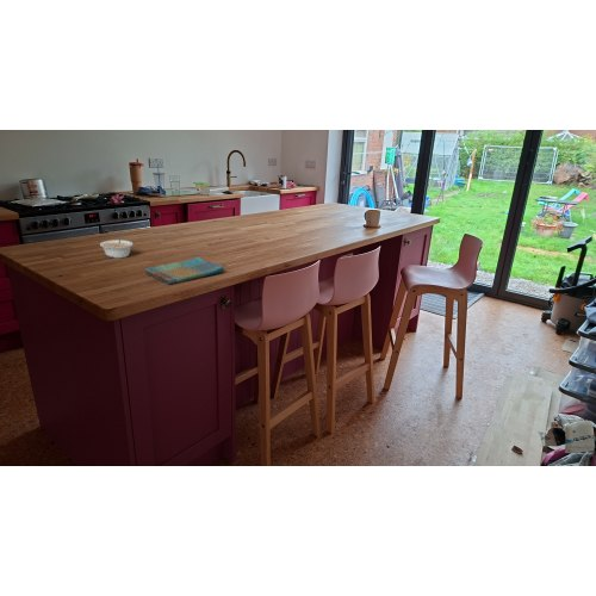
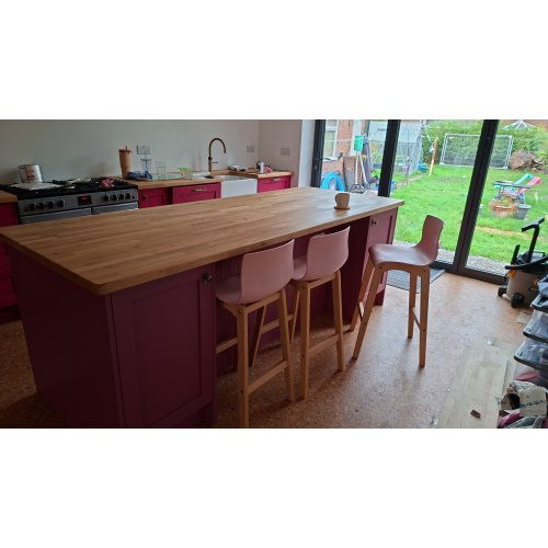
- legume [99,235,134,259]
- dish towel [143,256,225,286]
